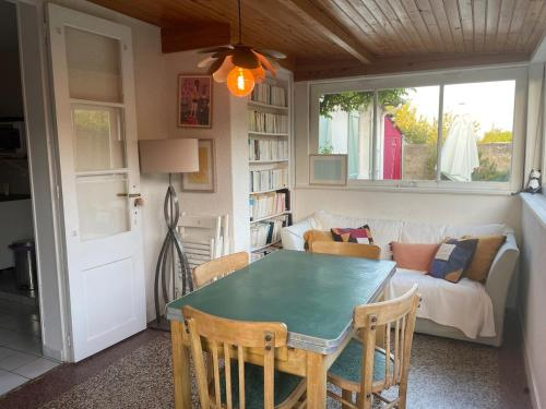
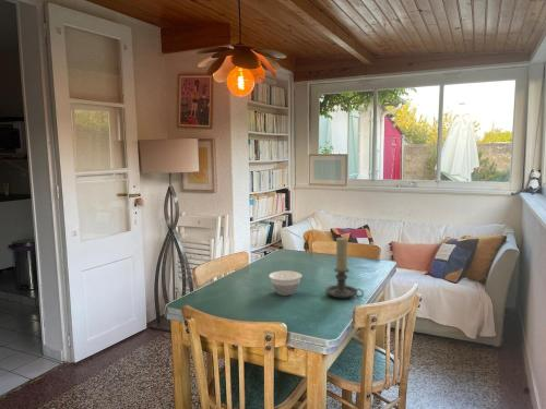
+ candle holder [324,237,365,299]
+ bowl [268,269,302,297]
